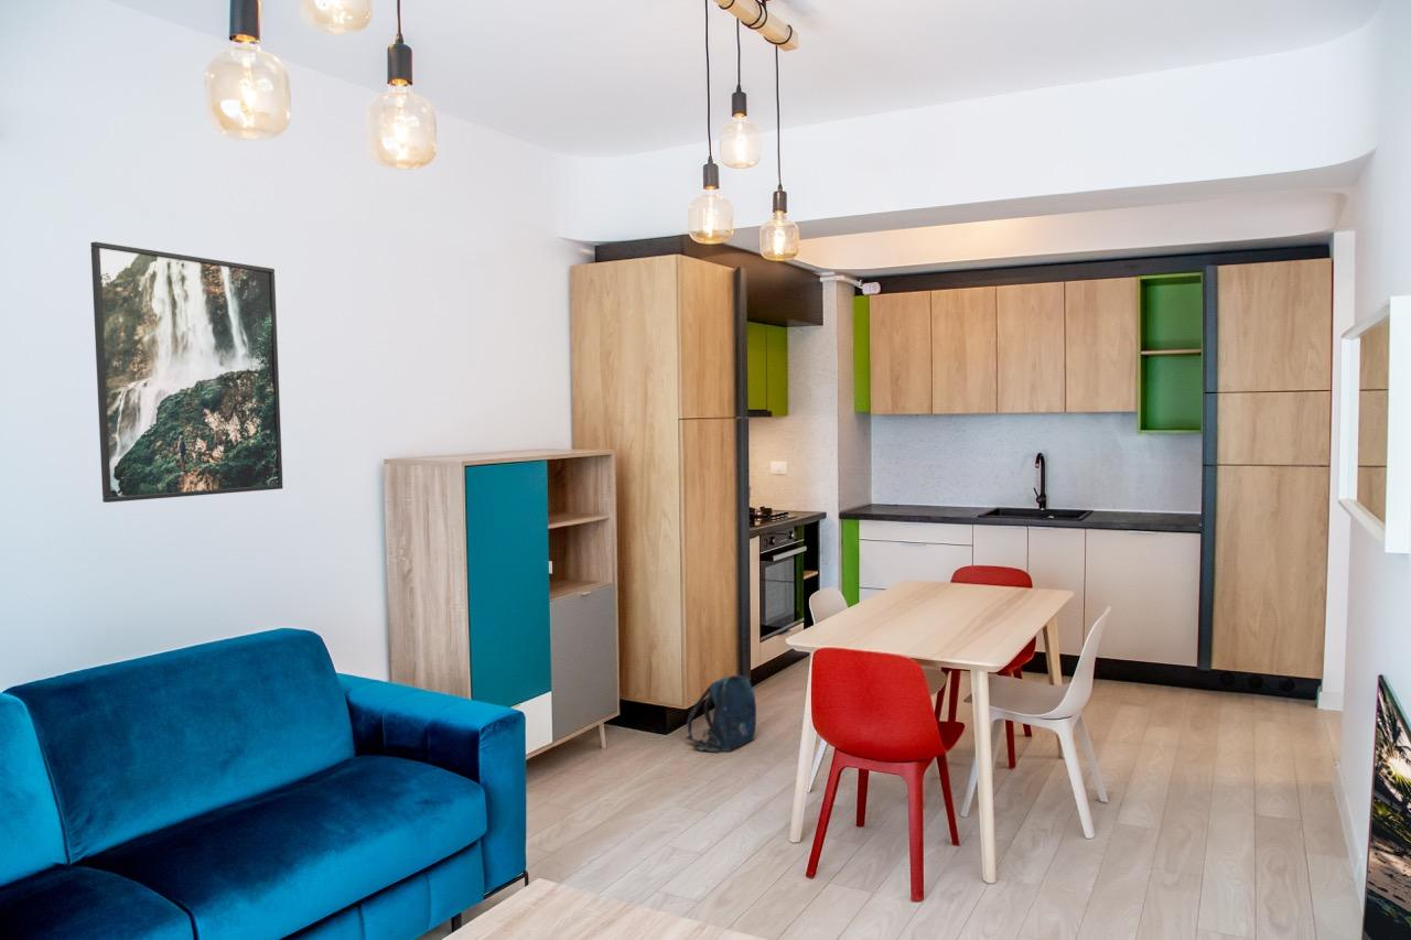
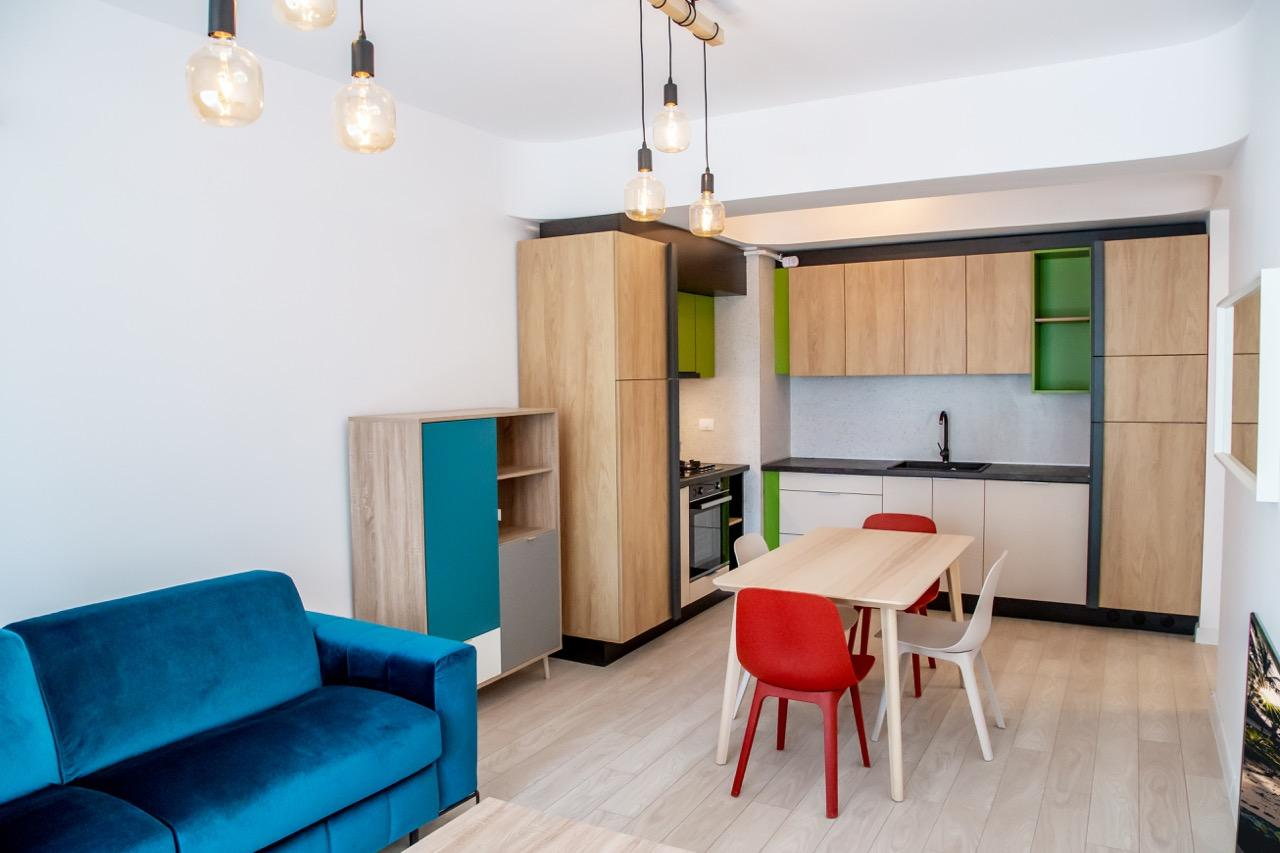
- backpack [685,674,757,754]
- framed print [89,241,283,504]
